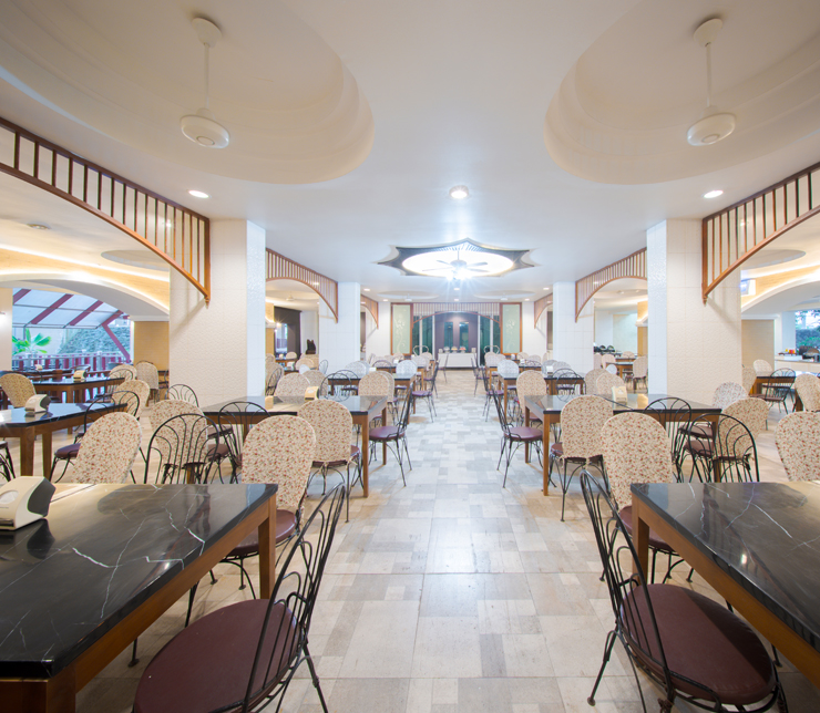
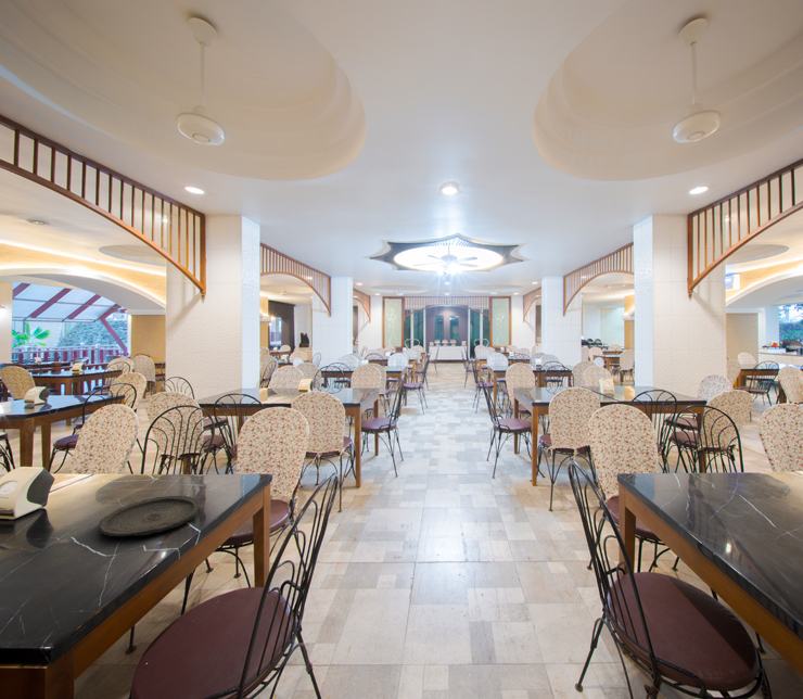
+ plate [98,495,202,537]
